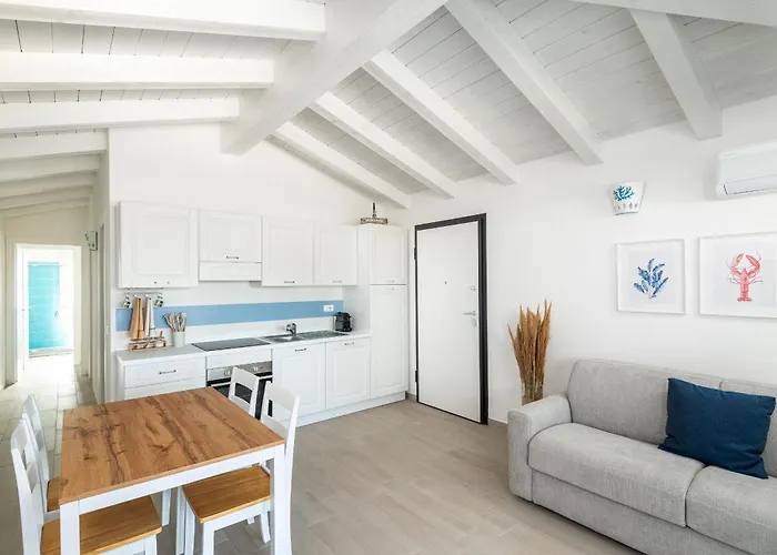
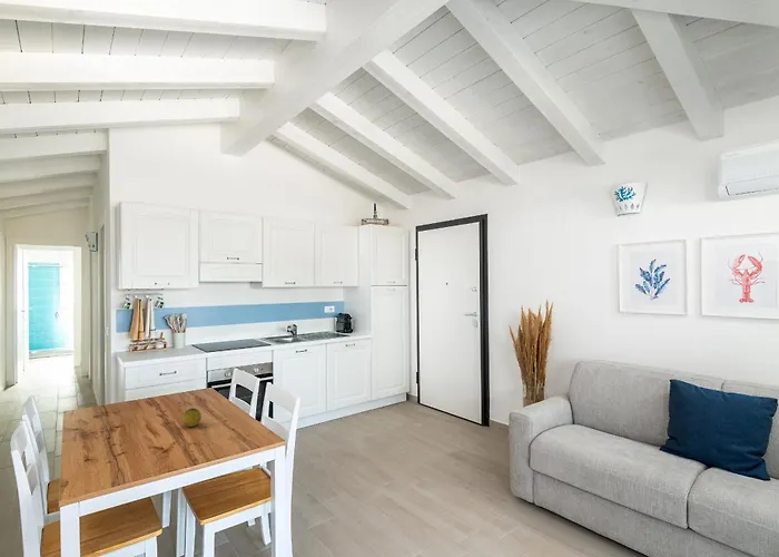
+ fruit [181,407,203,428]
